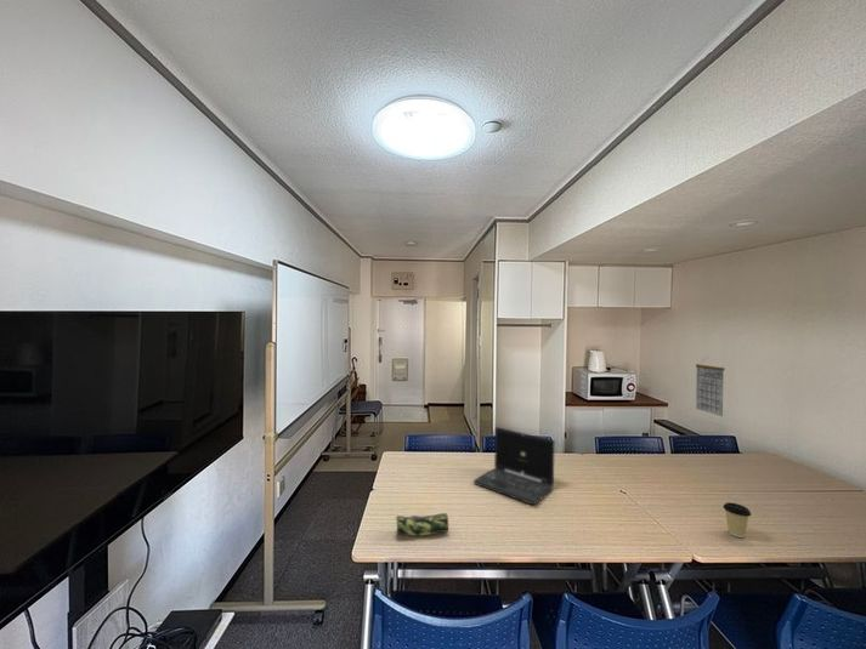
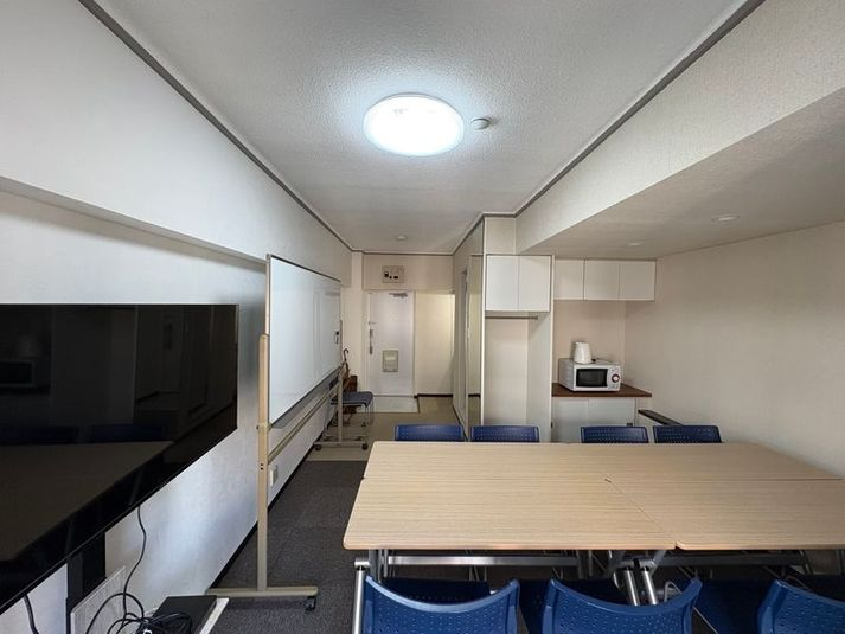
- laptop [472,426,556,506]
- calendar [695,357,726,417]
- coffee cup [721,501,752,539]
- pencil case [394,512,449,537]
